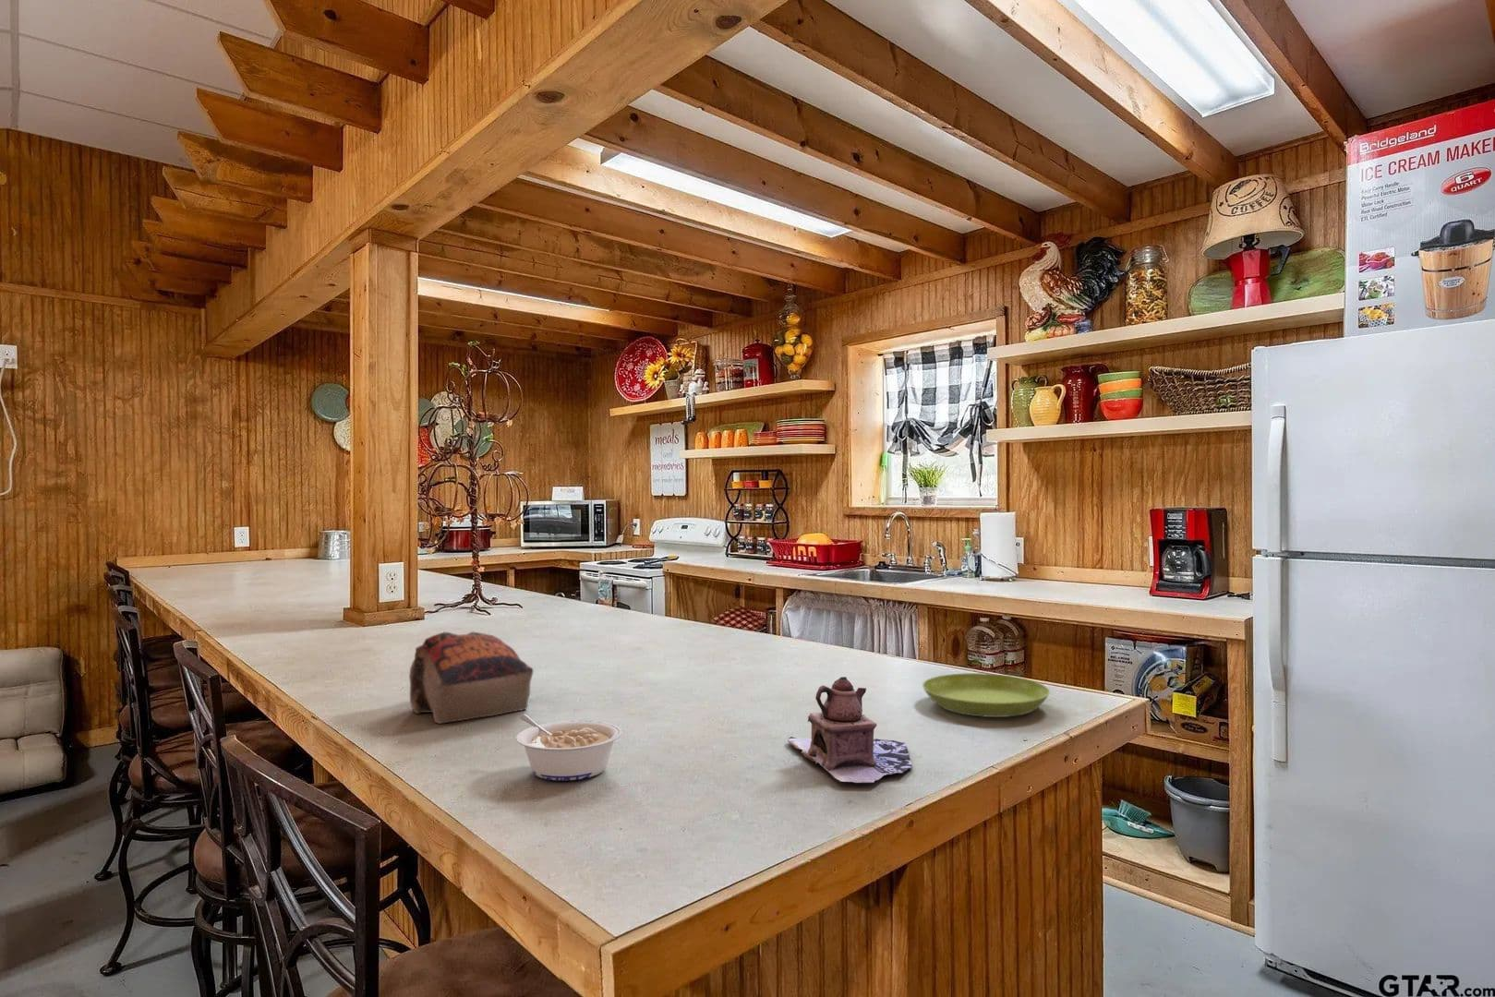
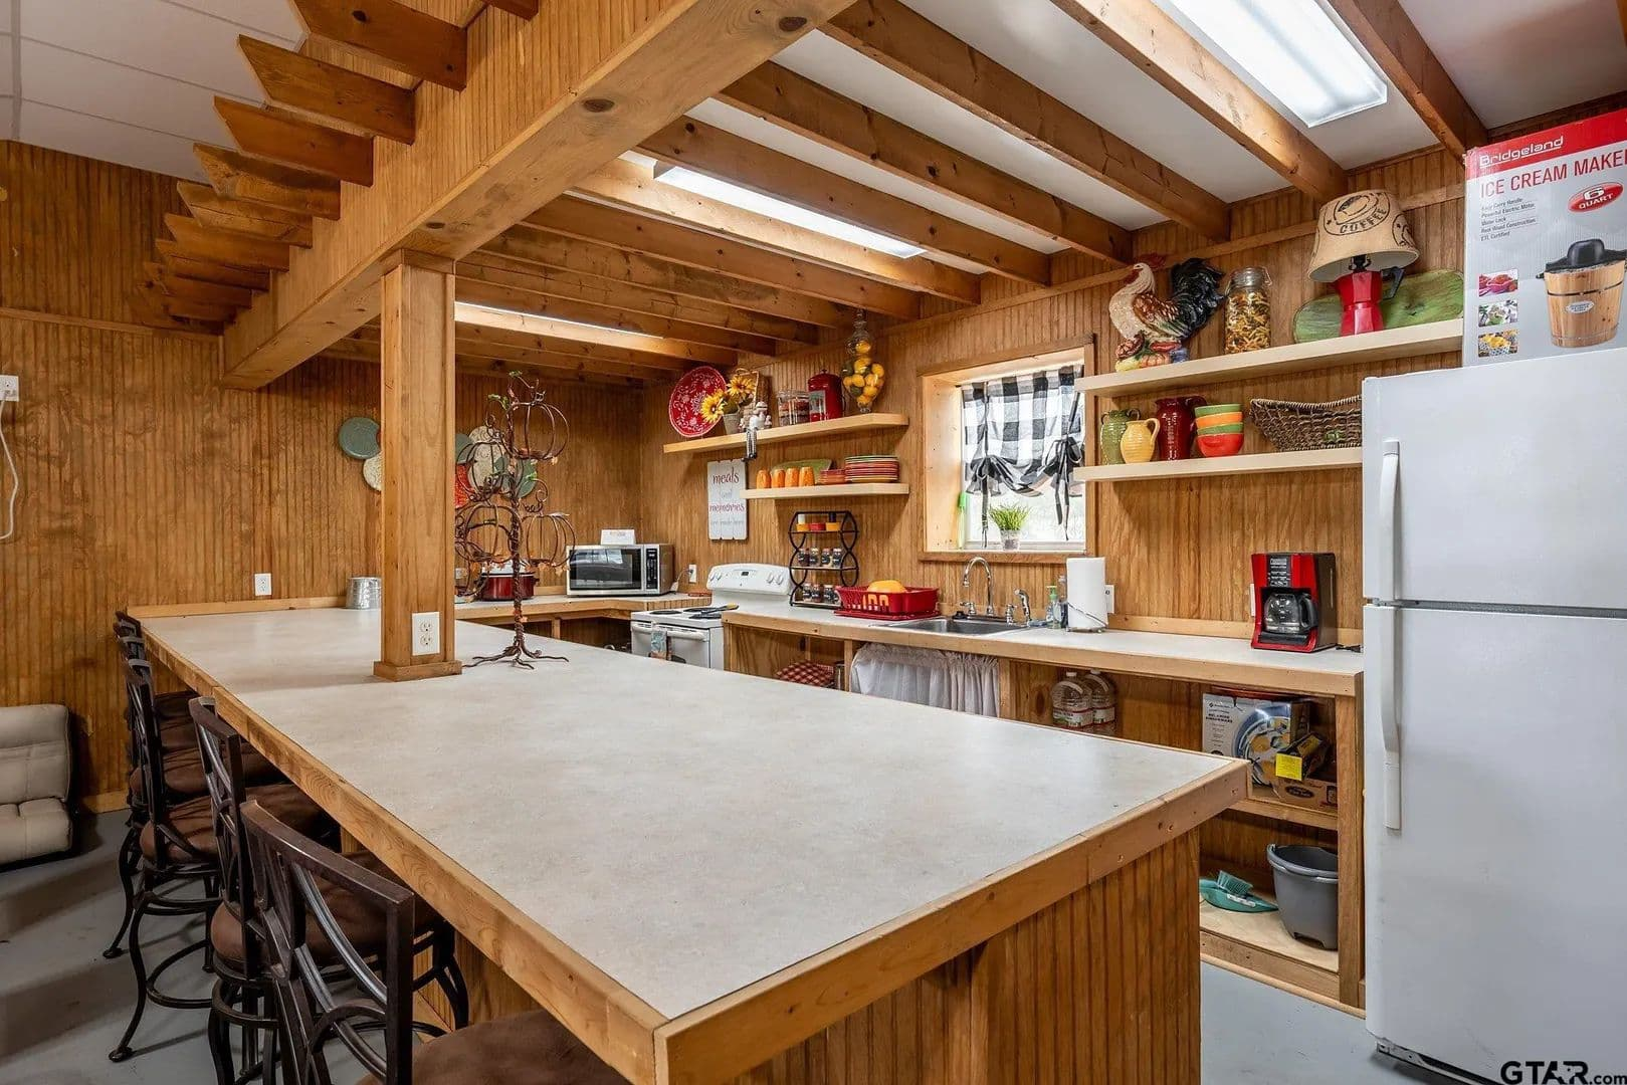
- bag [409,631,533,724]
- legume [515,713,622,782]
- teapot [787,675,913,783]
- saucer [922,672,1051,718]
